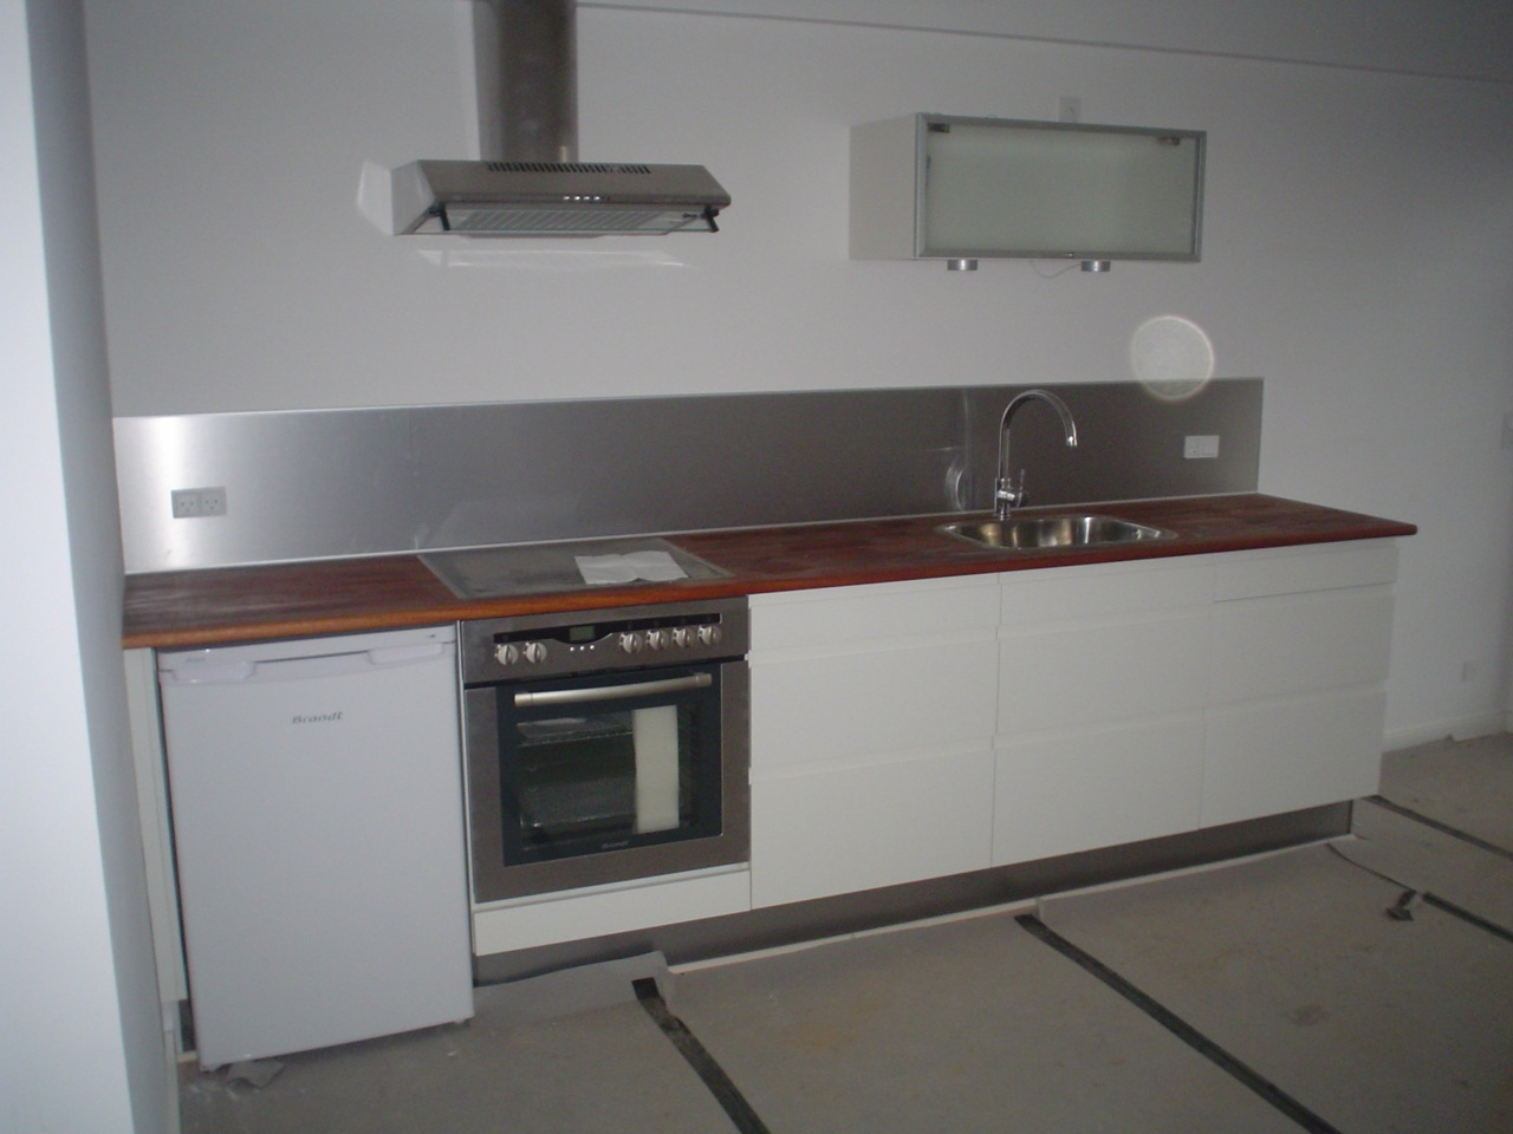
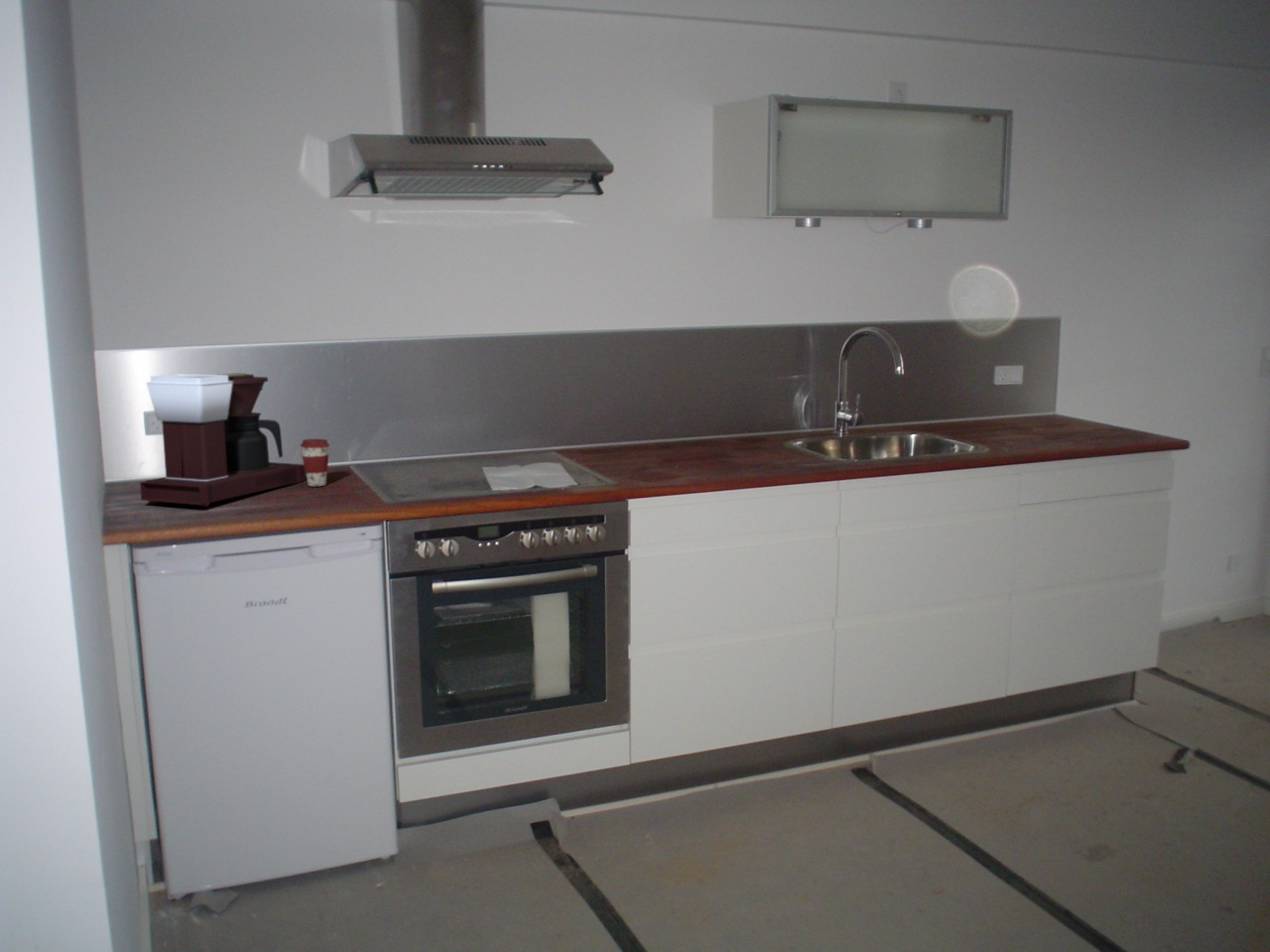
+ coffee maker [139,372,307,508]
+ coffee cup [300,438,330,488]
